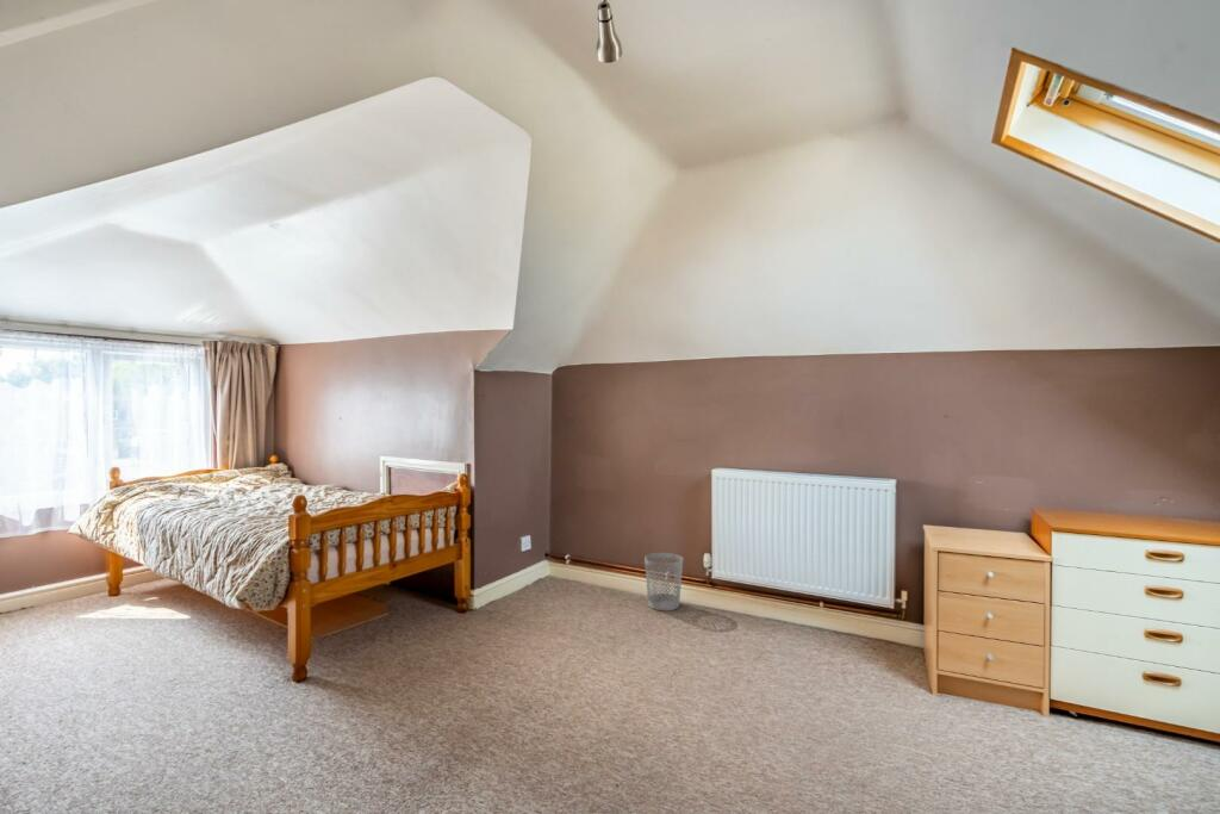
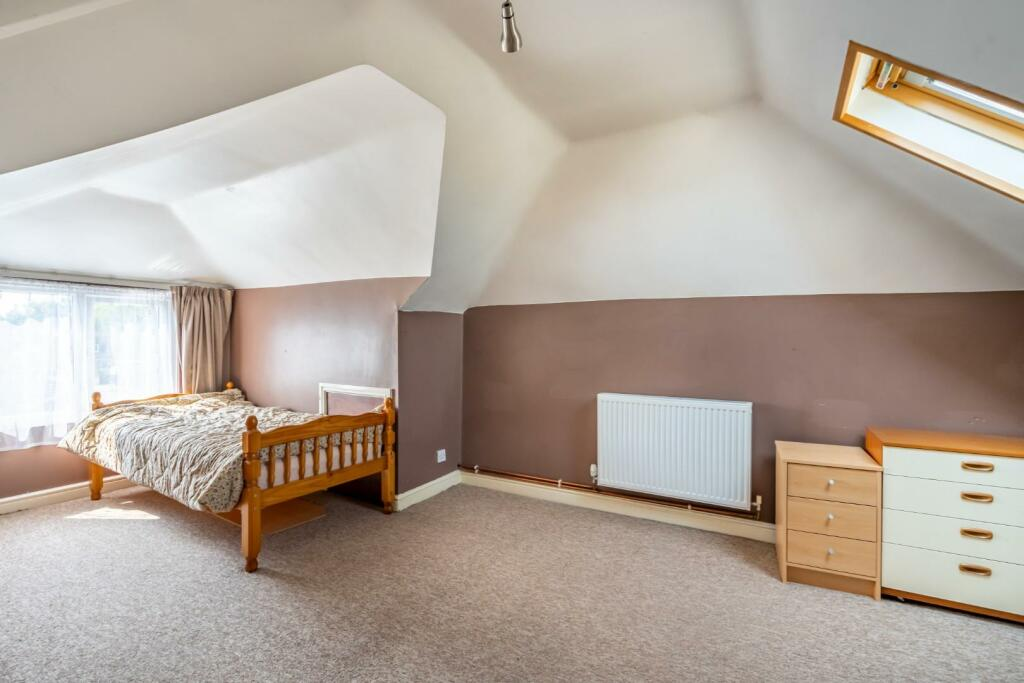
- wastebasket [643,552,684,611]
